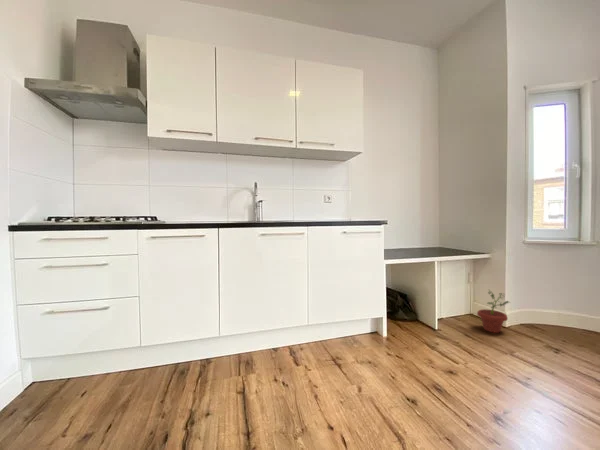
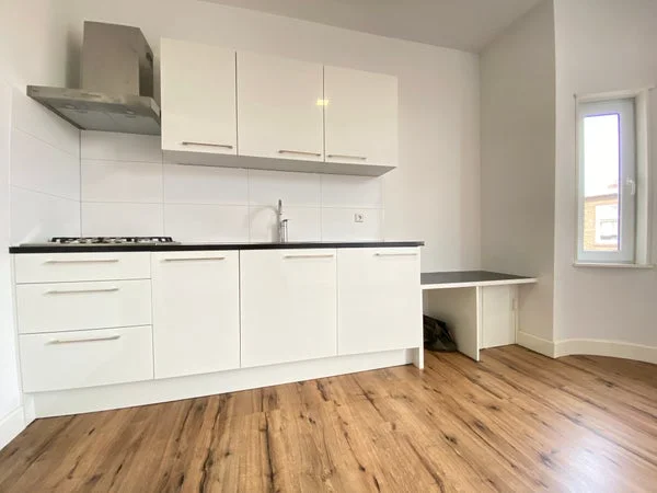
- potted plant [476,289,510,334]
